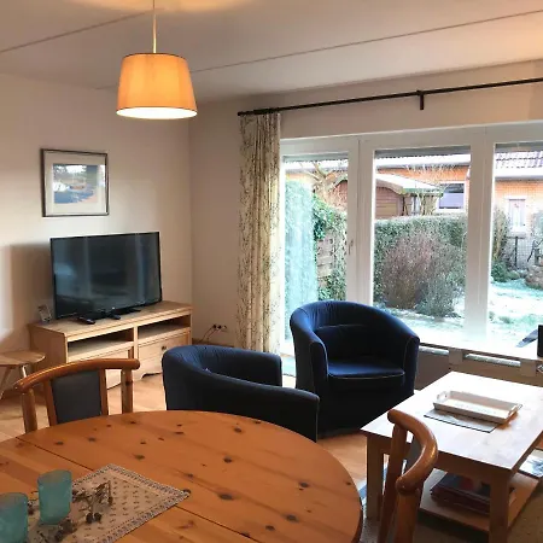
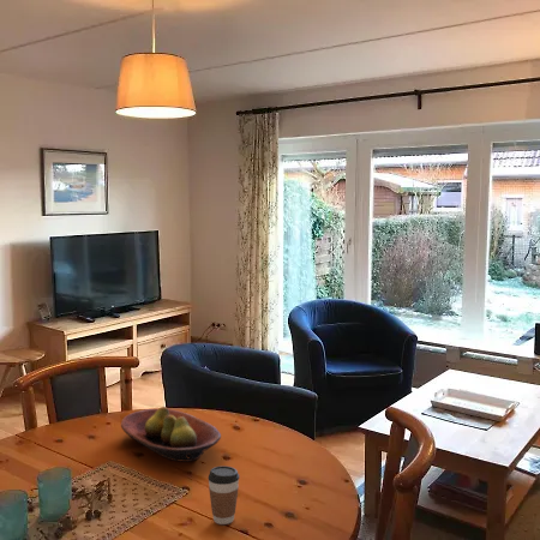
+ fruit bowl [120,406,222,463]
+ coffee cup [206,464,240,526]
